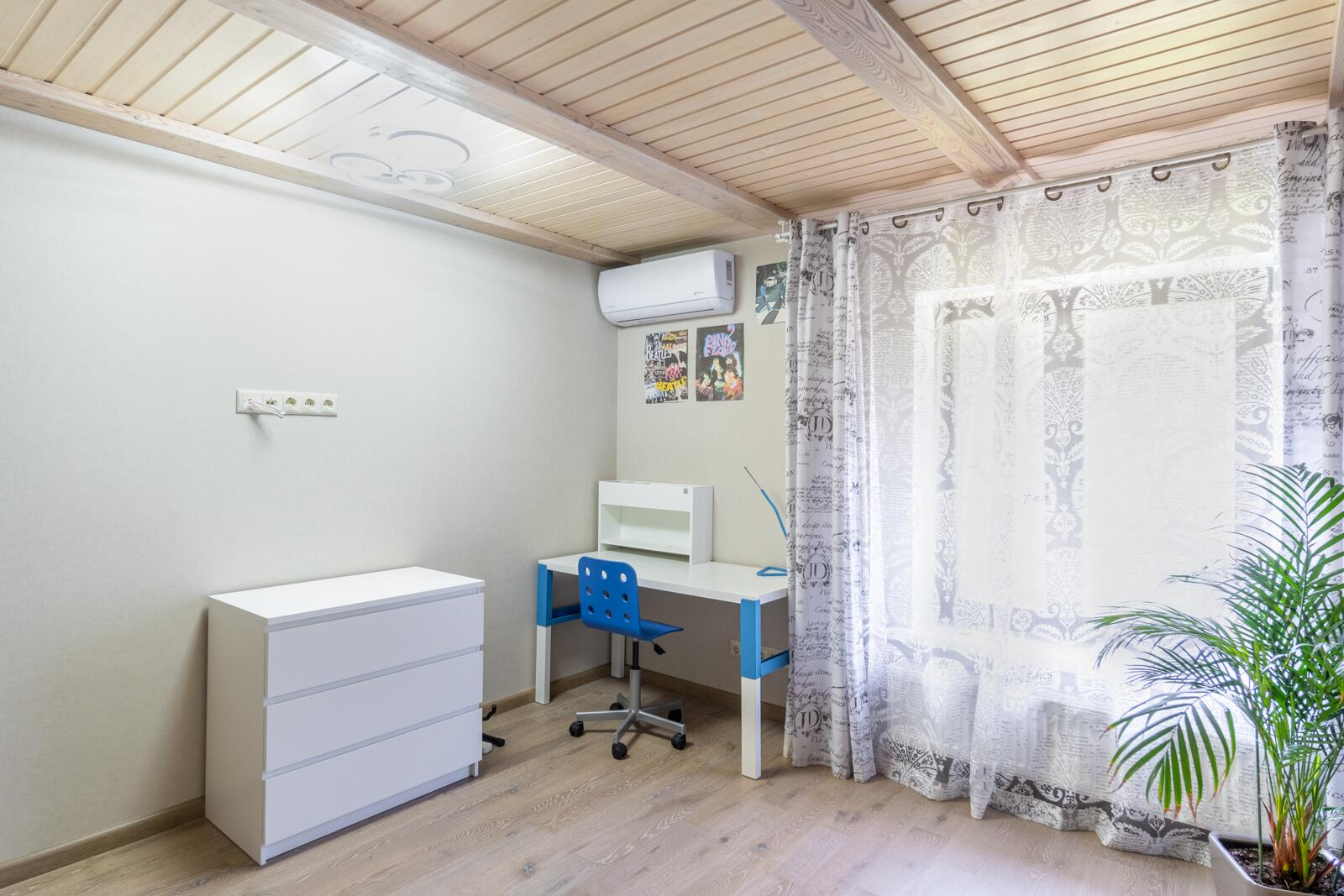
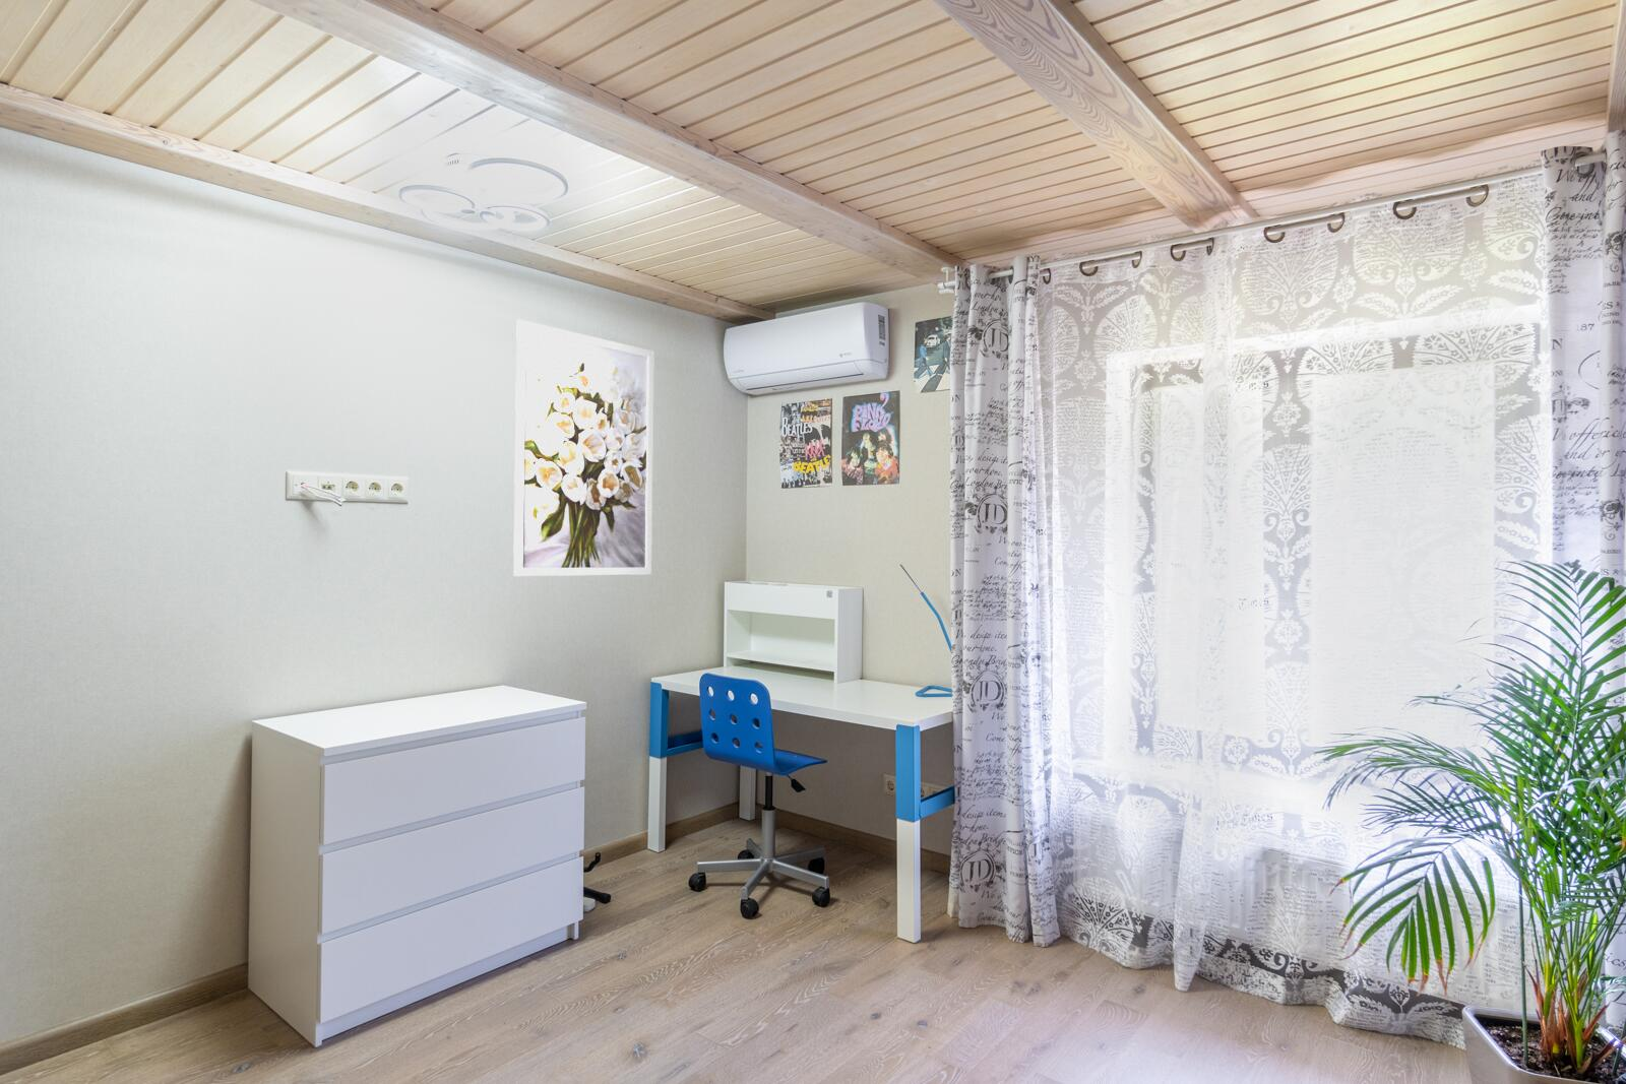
+ wall art [512,319,655,577]
